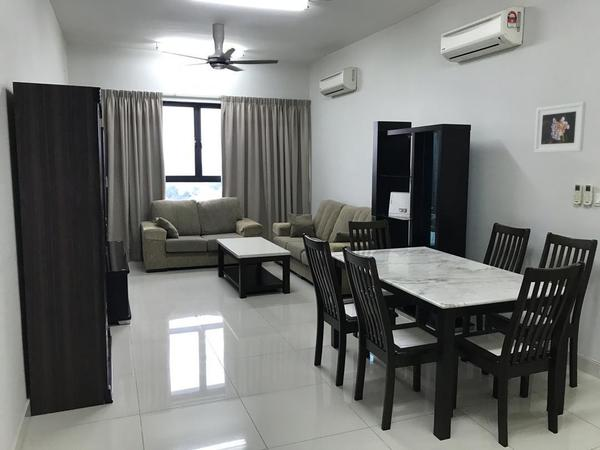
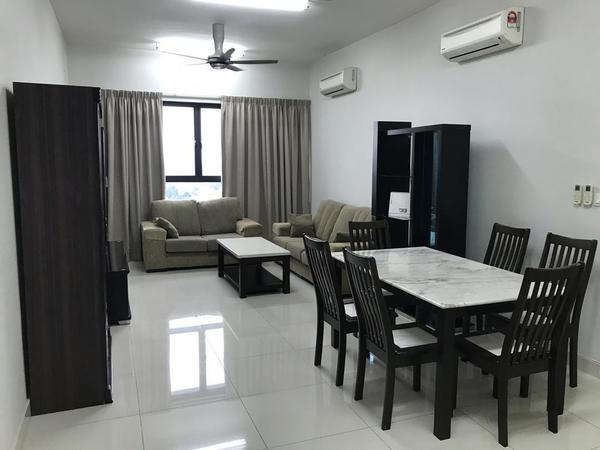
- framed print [533,101,587,154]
